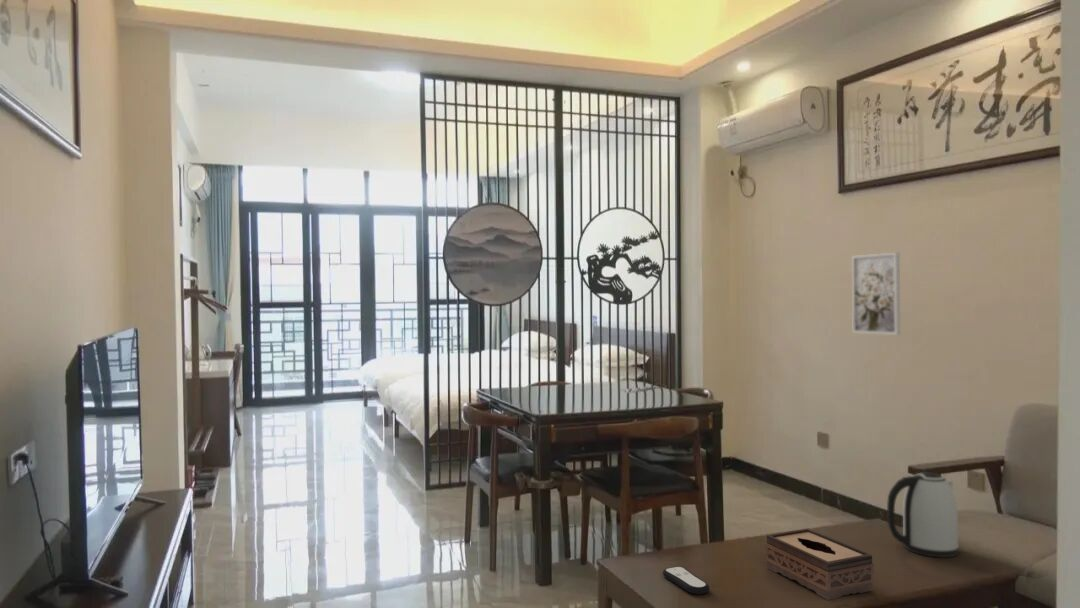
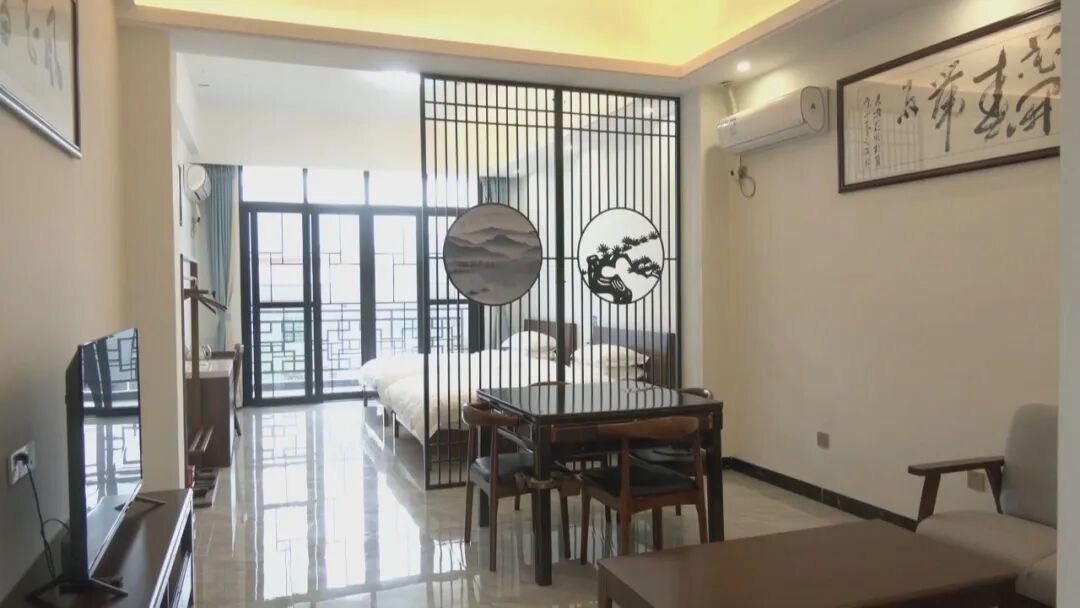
- remote control [662,565,710,595]
- wall art [851,251,901,336]
- tissue box [765,528,875,601]
- kettle [886,471,960,558]
